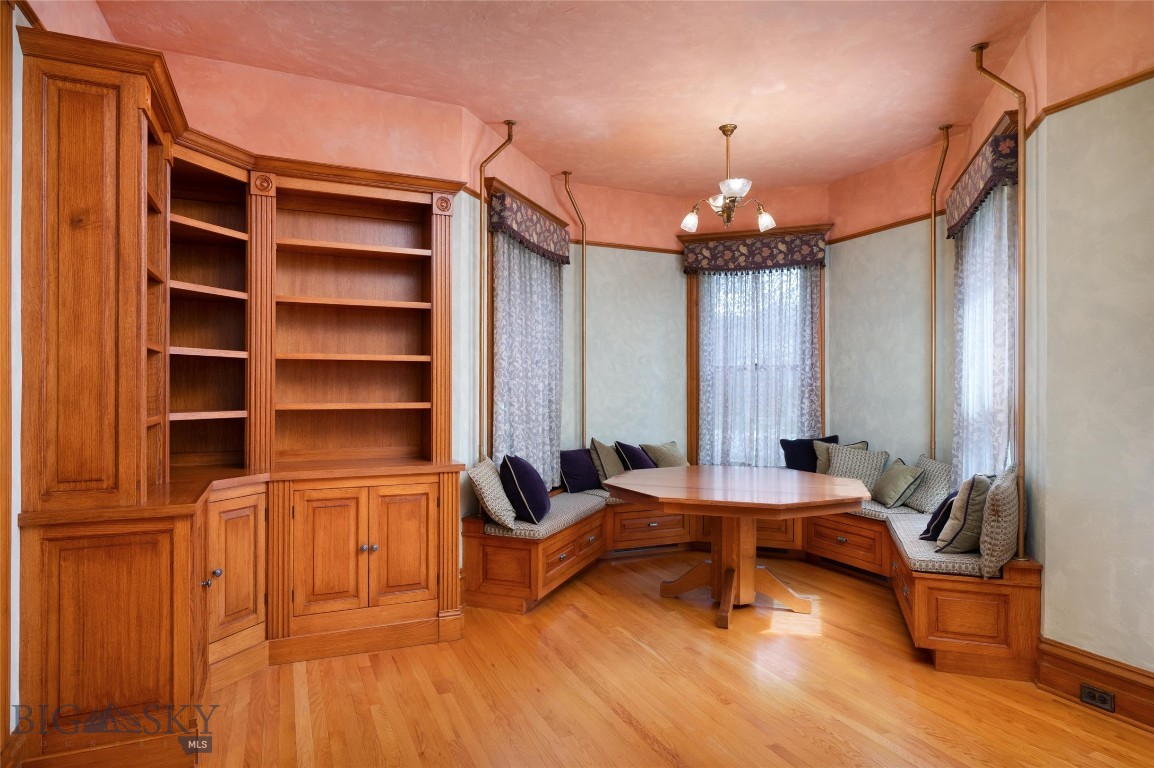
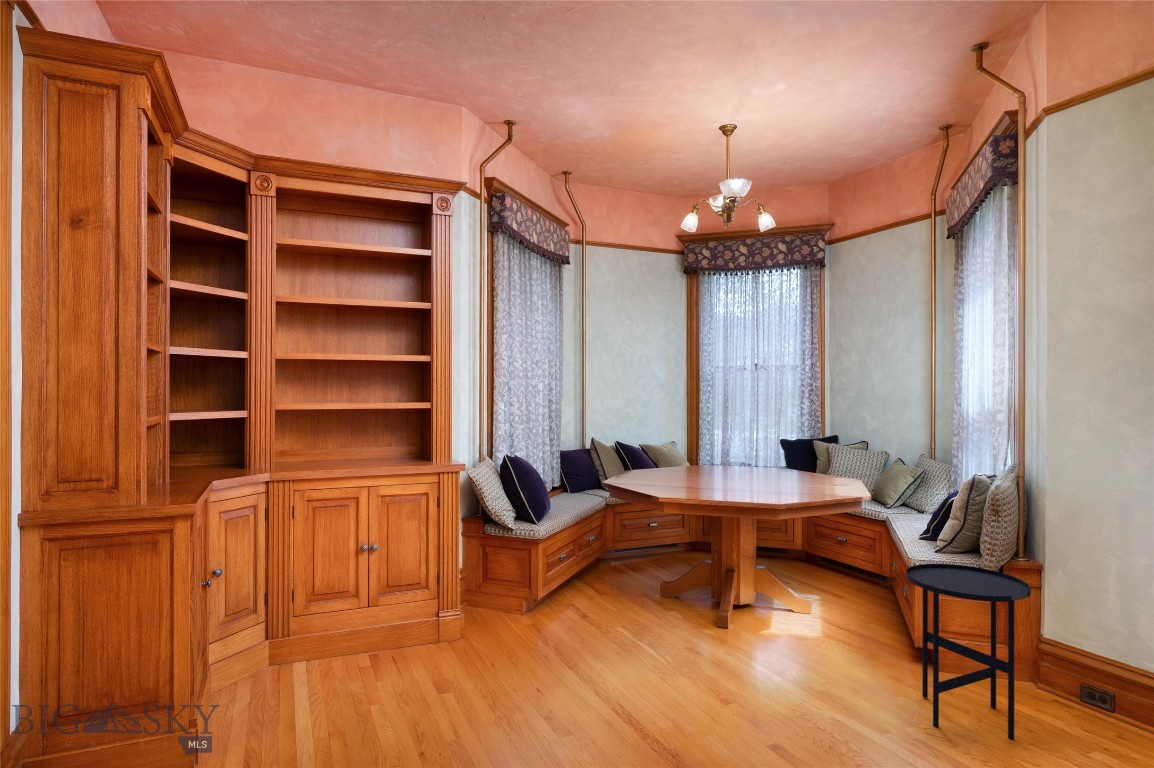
+ side table [905,563,1032,741]
